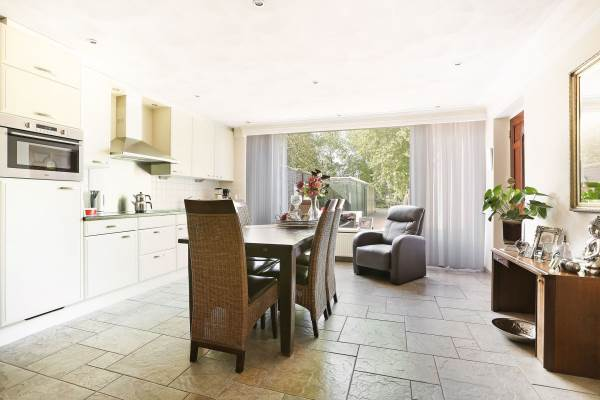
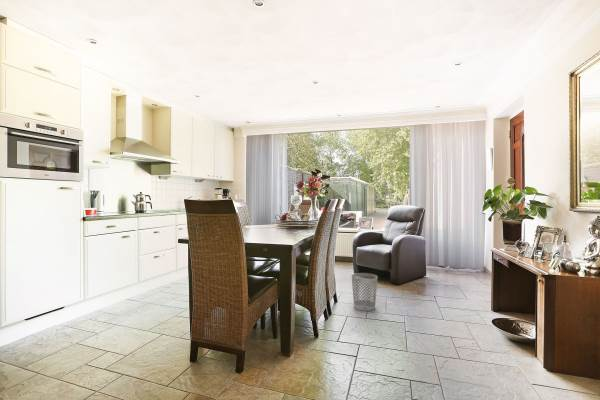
+ wastebasket [351,272,379,312]
